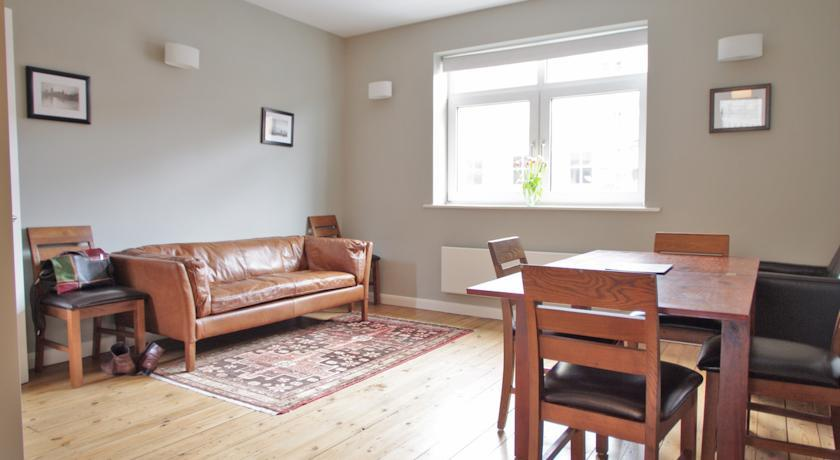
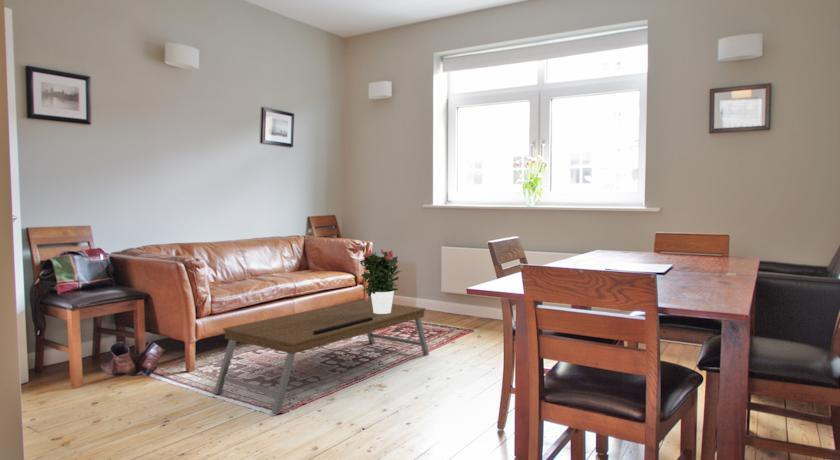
+ coffee table [213,299,430,415]
+ potted flower [358,248,402,314]
